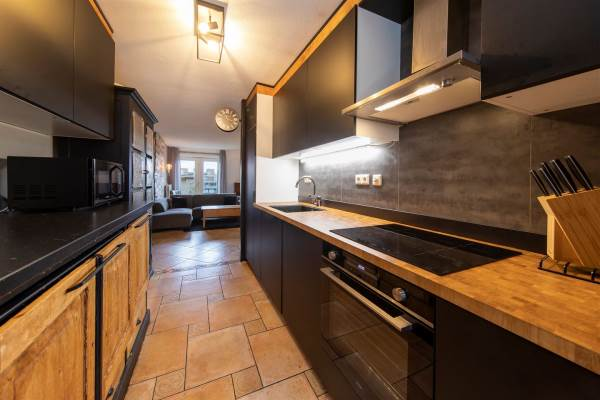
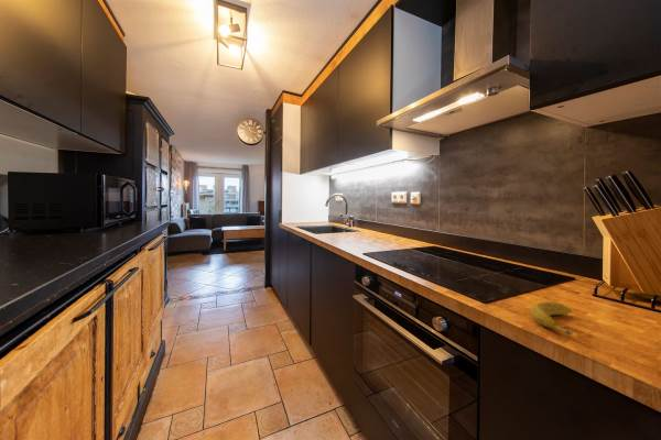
+ banana [529,301,574,336]
